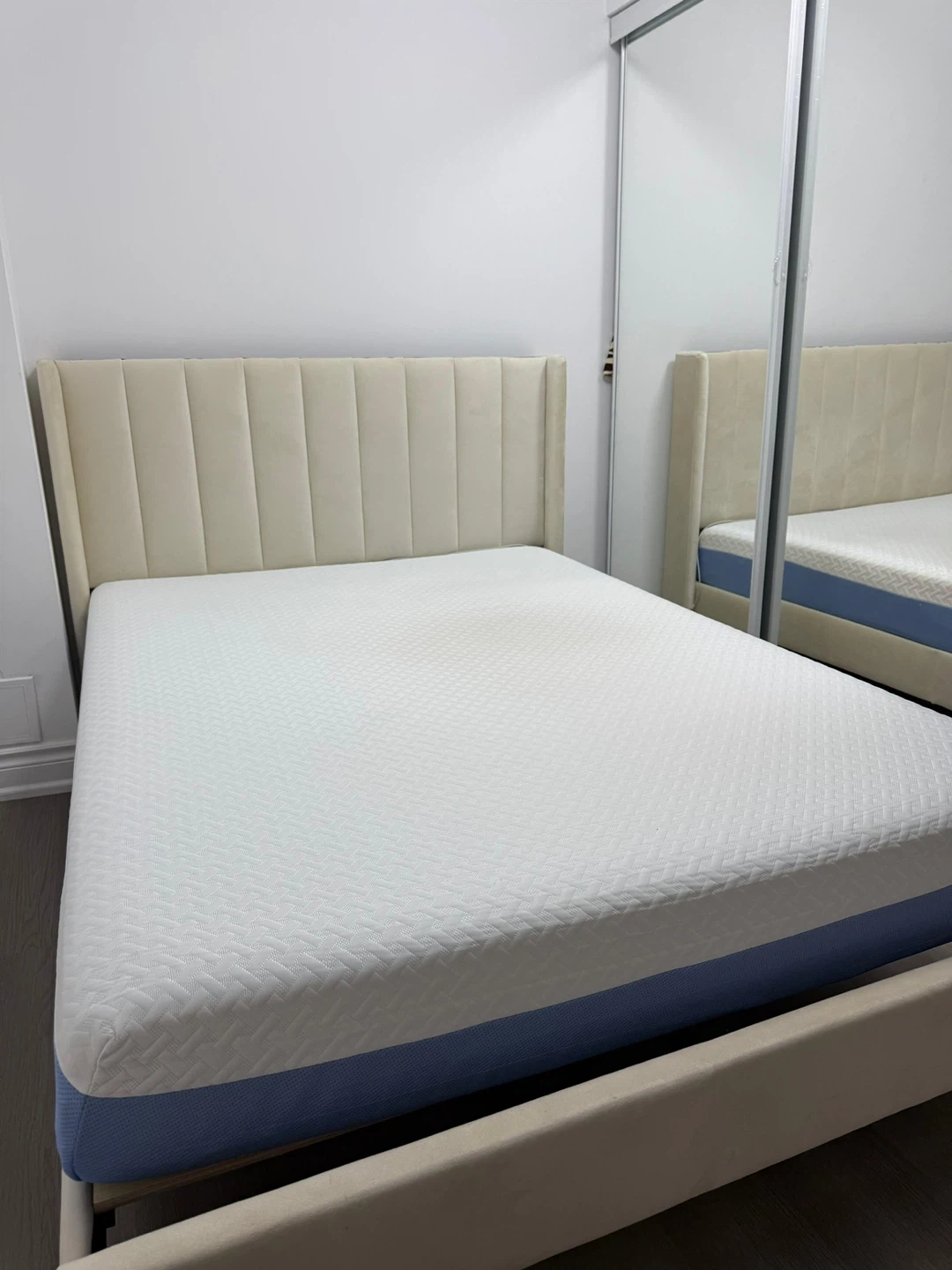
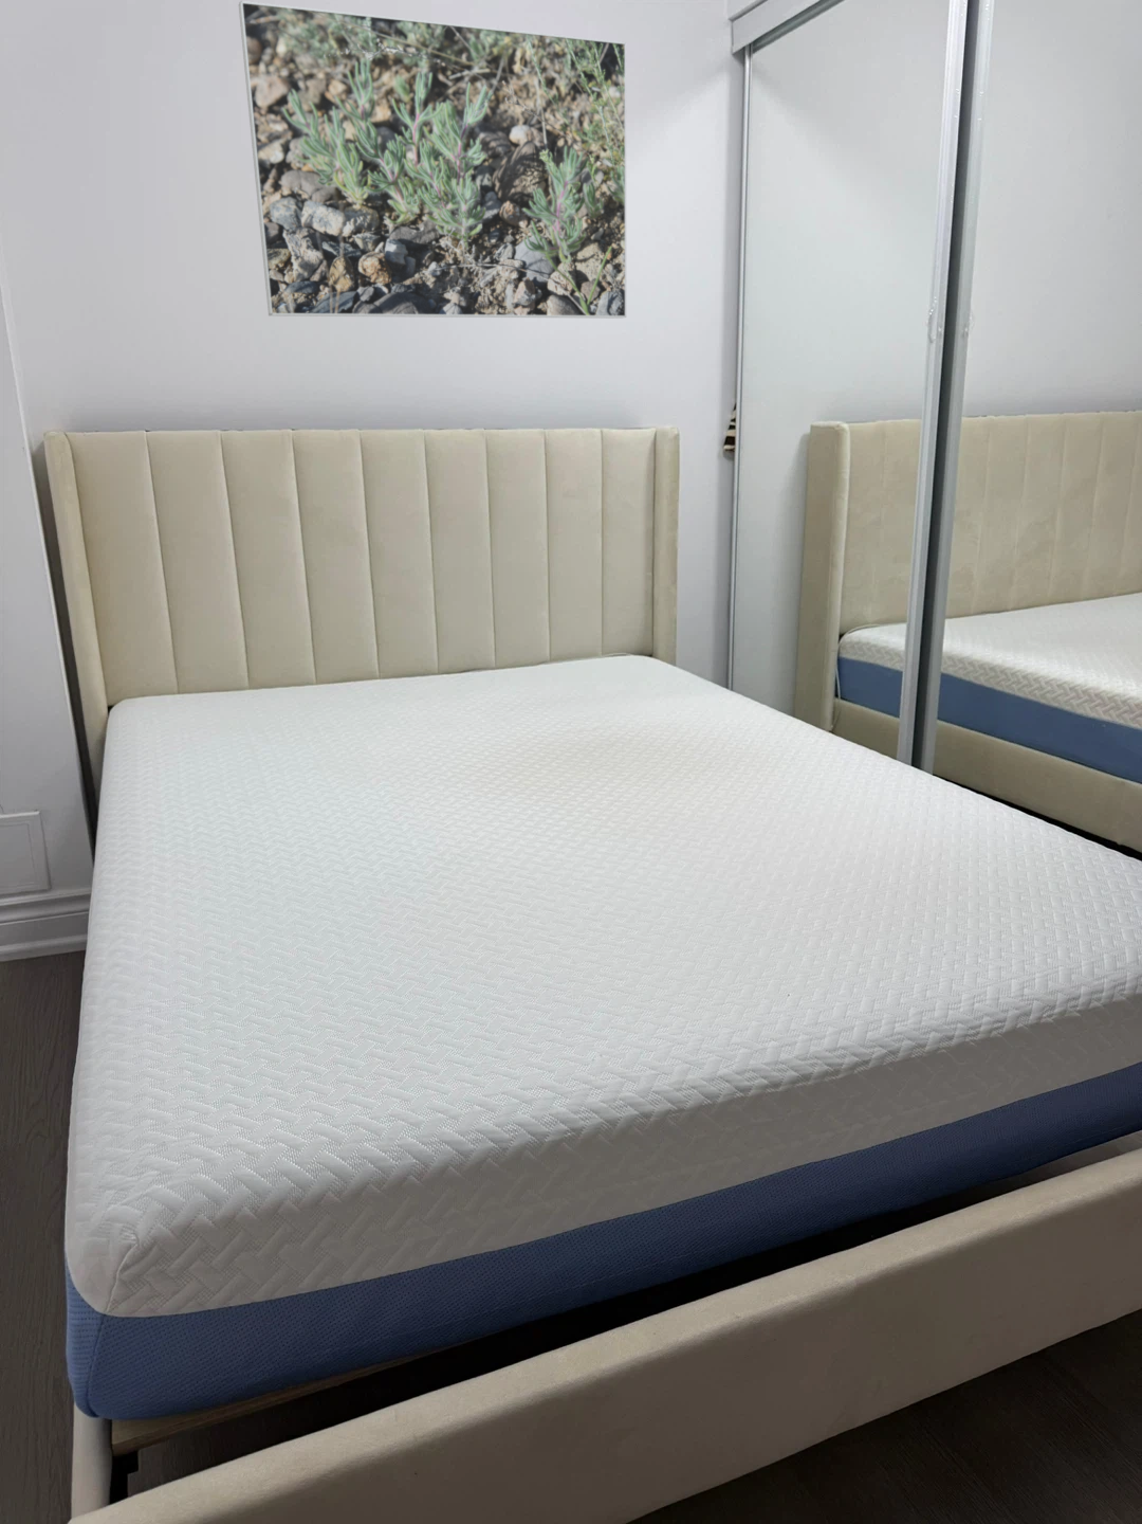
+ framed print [238,0,627,319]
